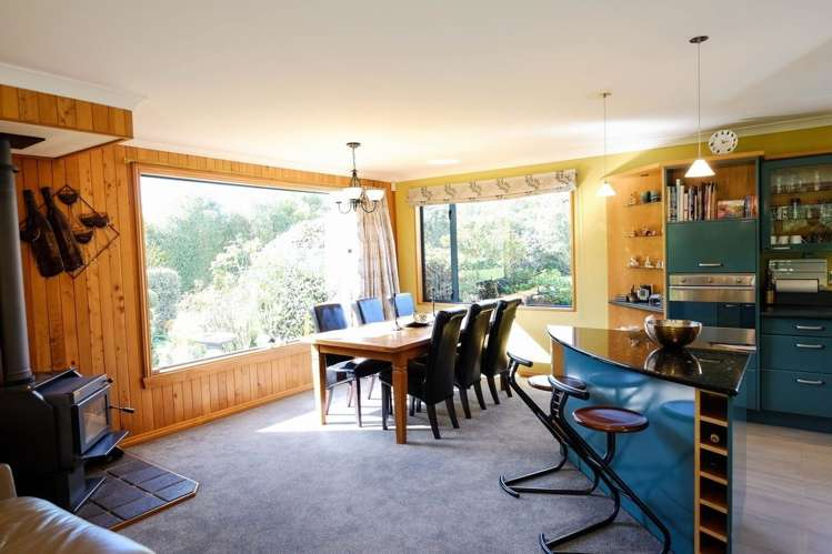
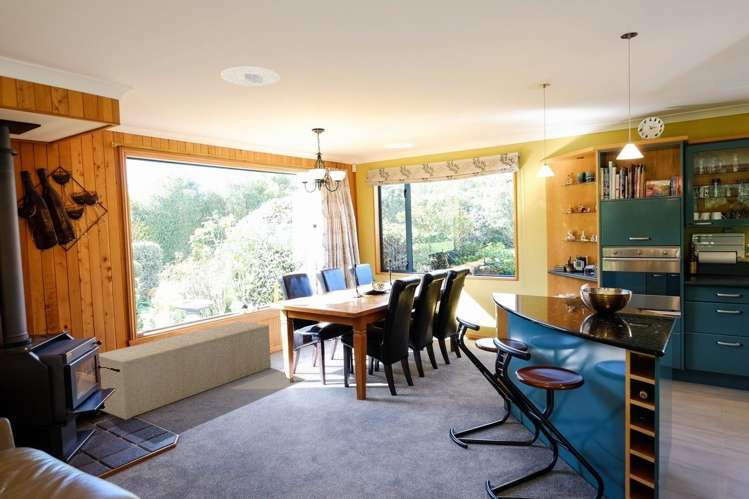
+ recessed light [220,66,281,87]
+ storage bench [98,320,272,421]
